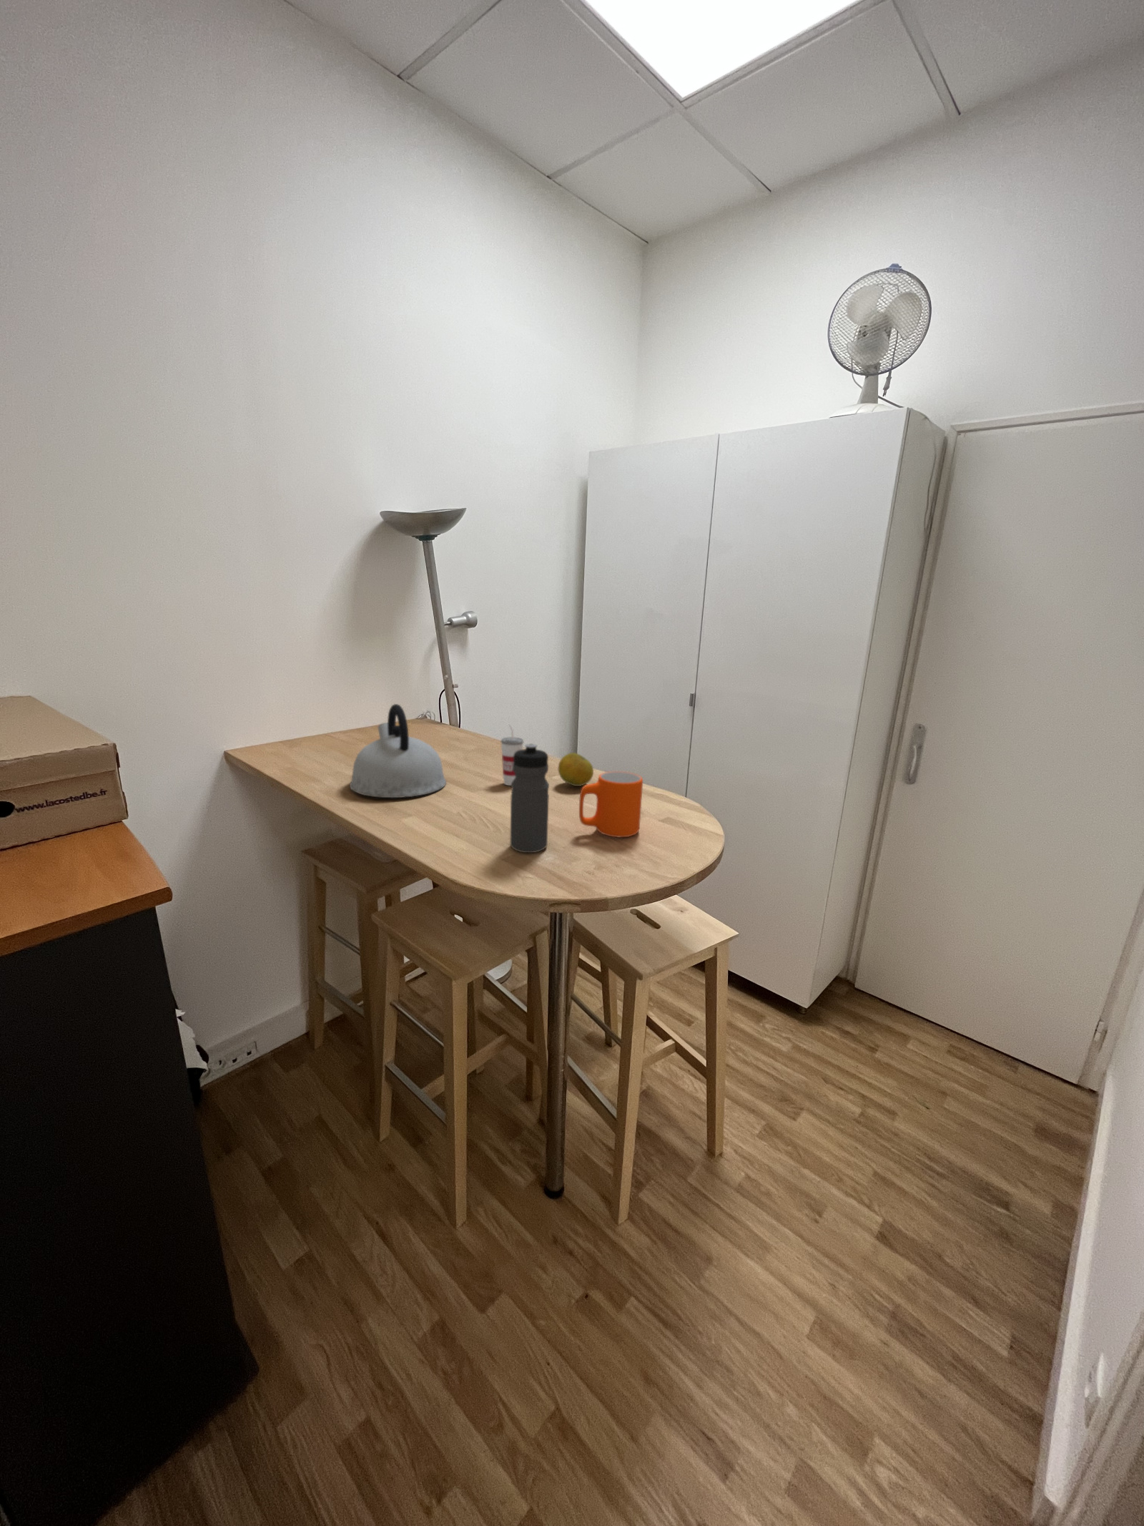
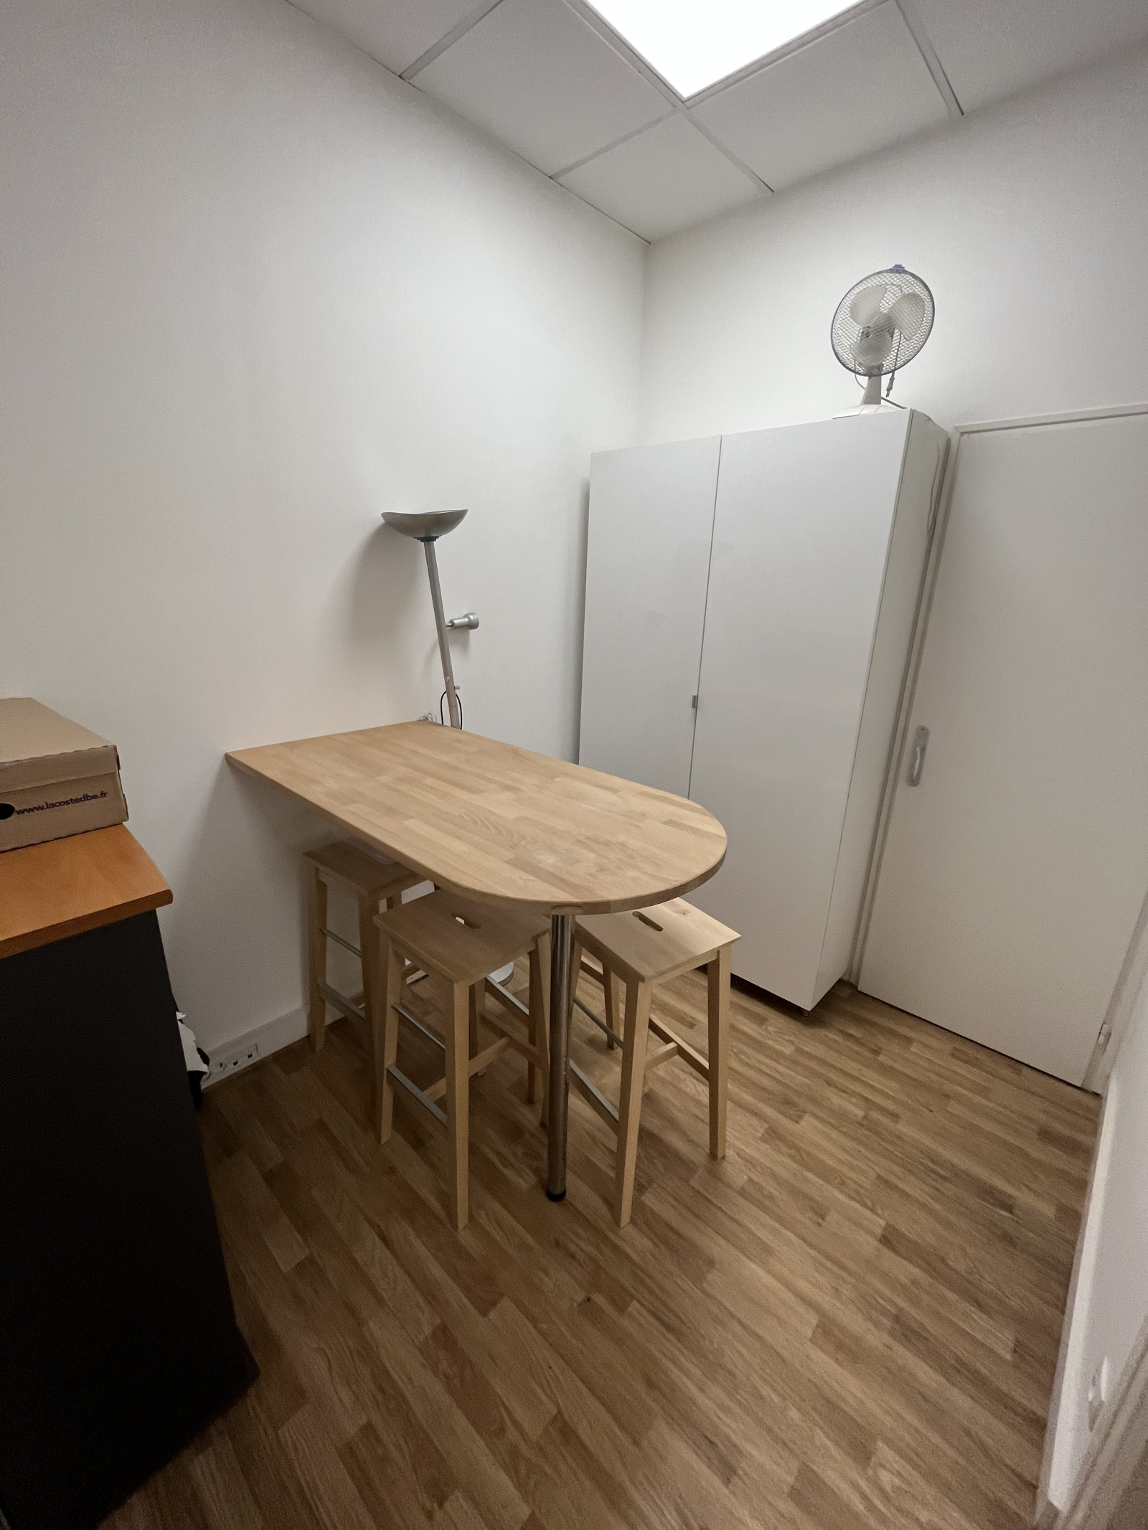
- mug [578,771,644,838]
- kettle [348,703,447,798]
- cup [501,723,524,786]
- fruit [558,752,594,786]
- water bottle [510,743,550,854]
